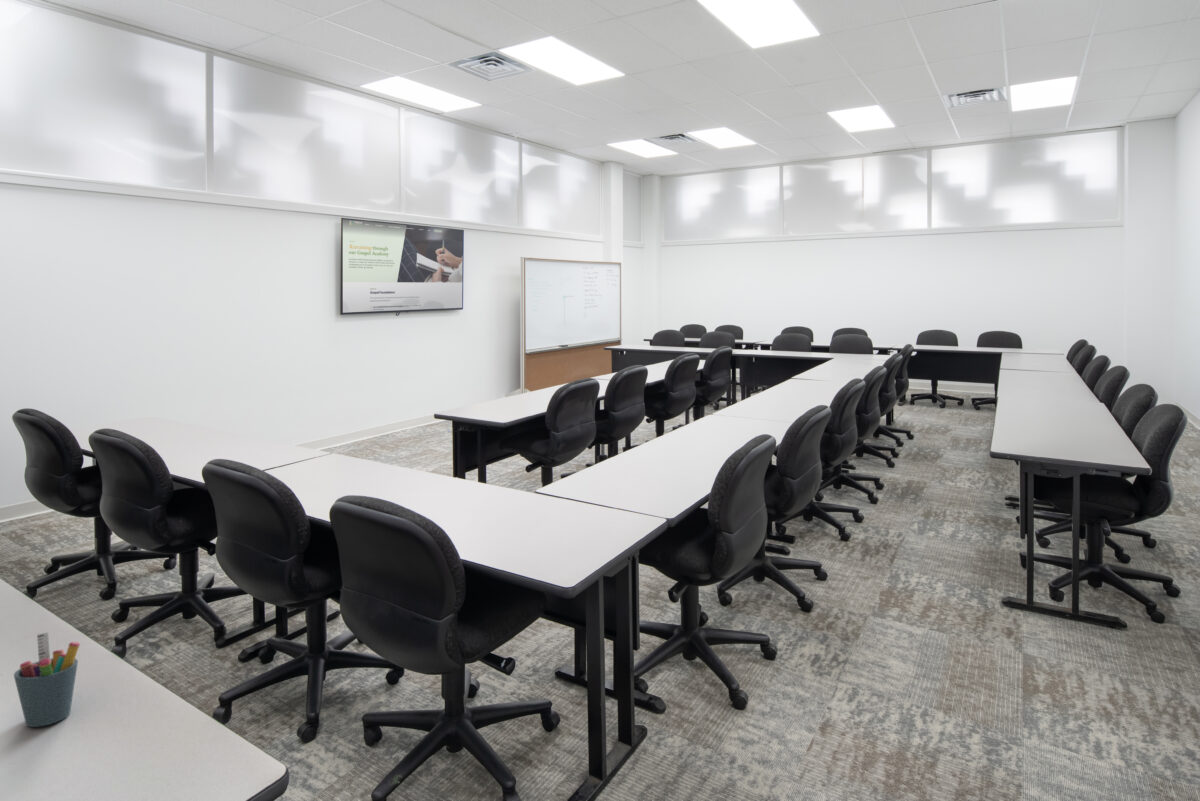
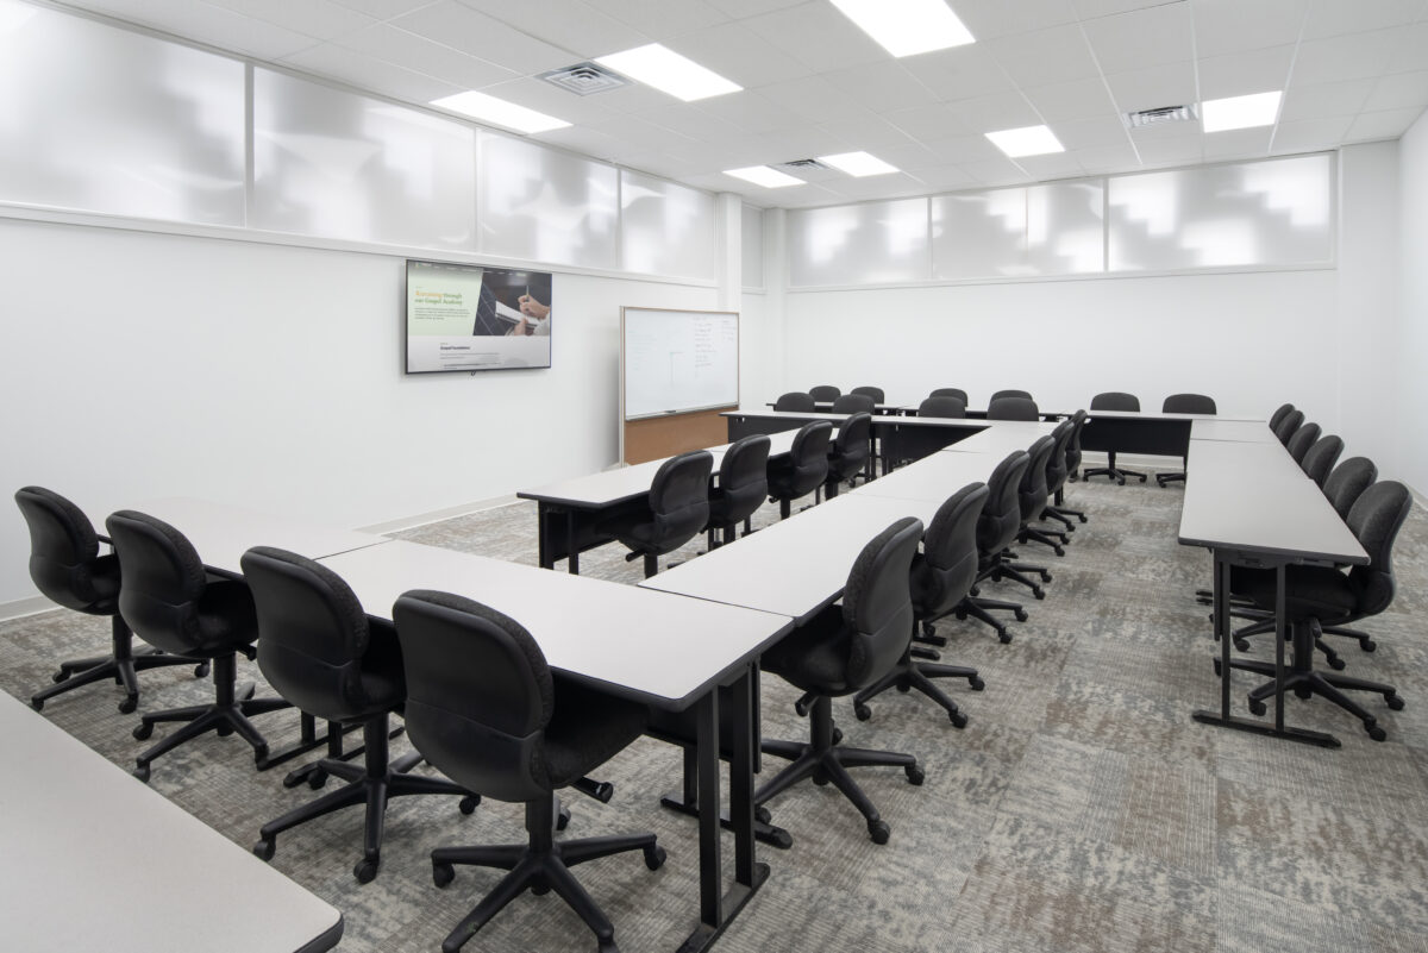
- pen holder [13,631,81,728]
